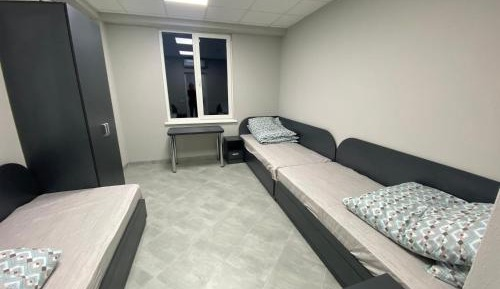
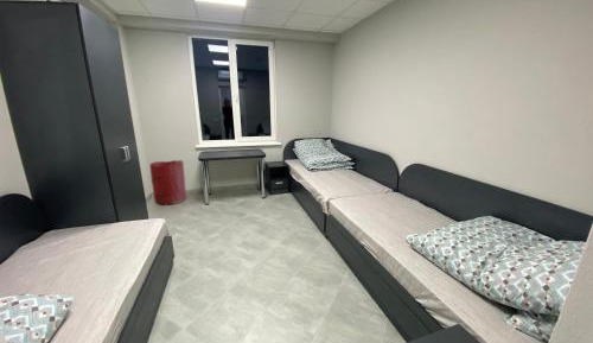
+ laundry hamper [148,159,187,207]
